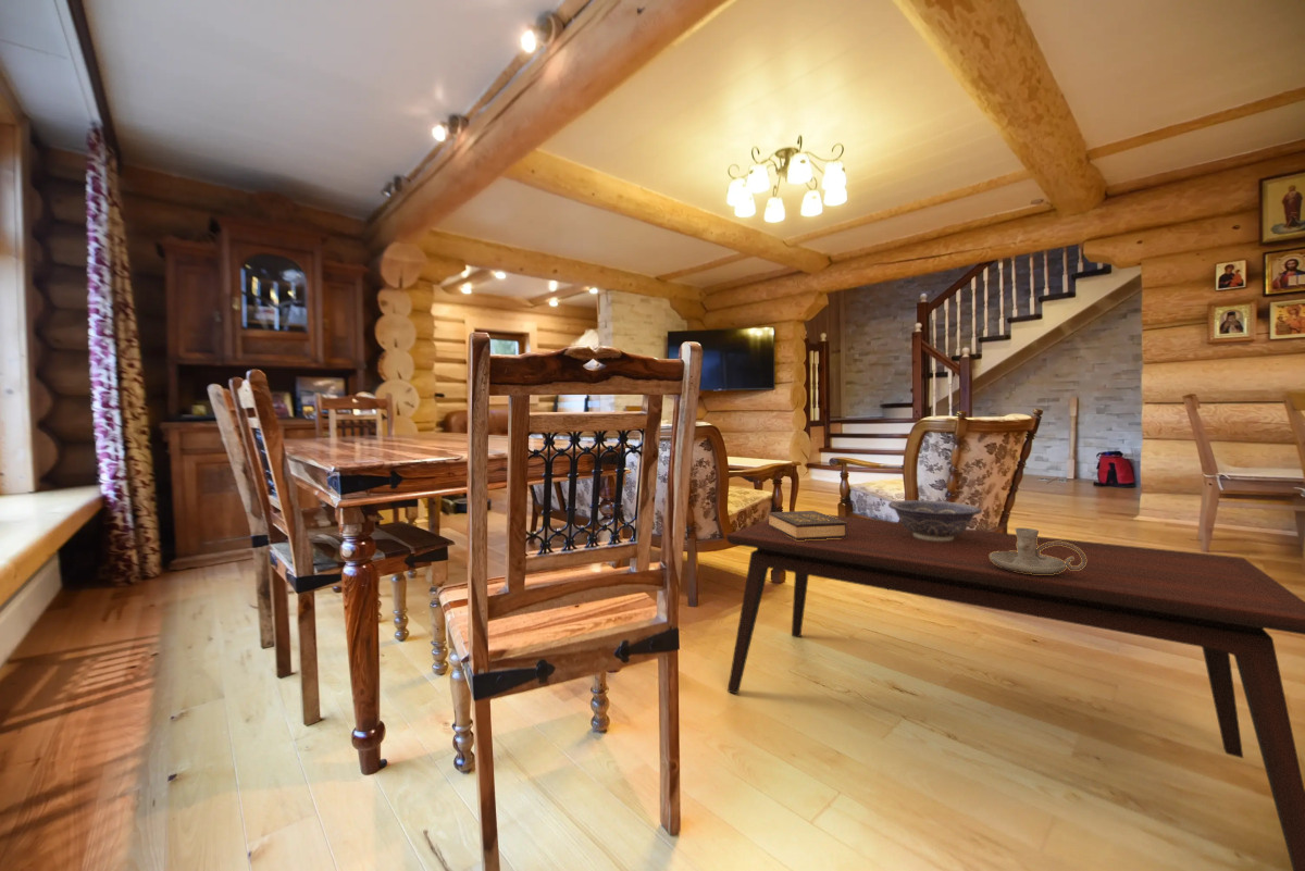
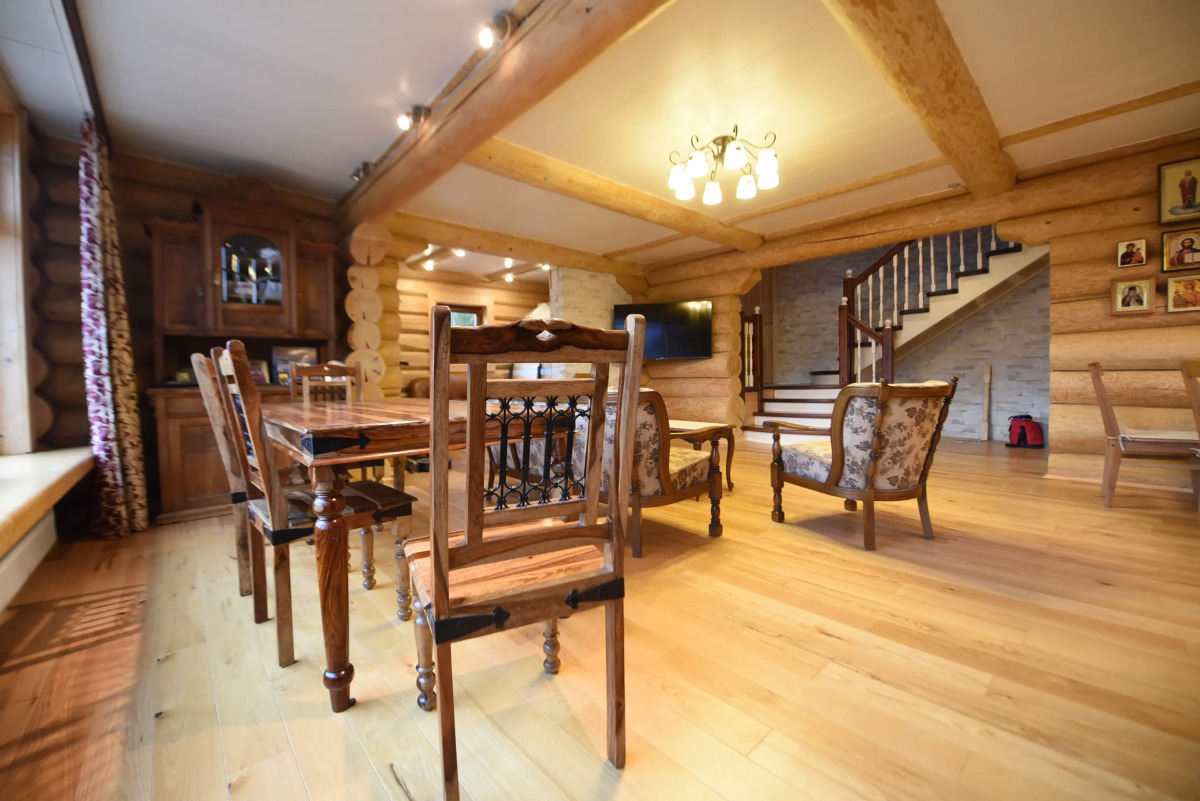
- decorative bowl [887,499,983,542]
- candle holder [990,527,1086,574]
- coffee table [725,513,1305,871]
- hardback book [768,510,847,540]
